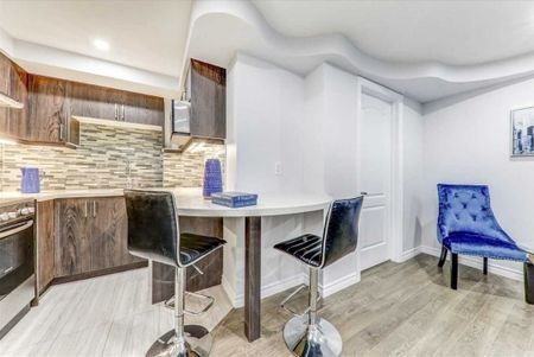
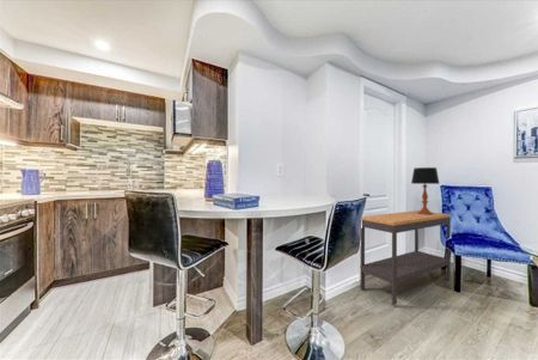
+ table lamp [410,166,441,215]
+ console table [359,209,452,306]
